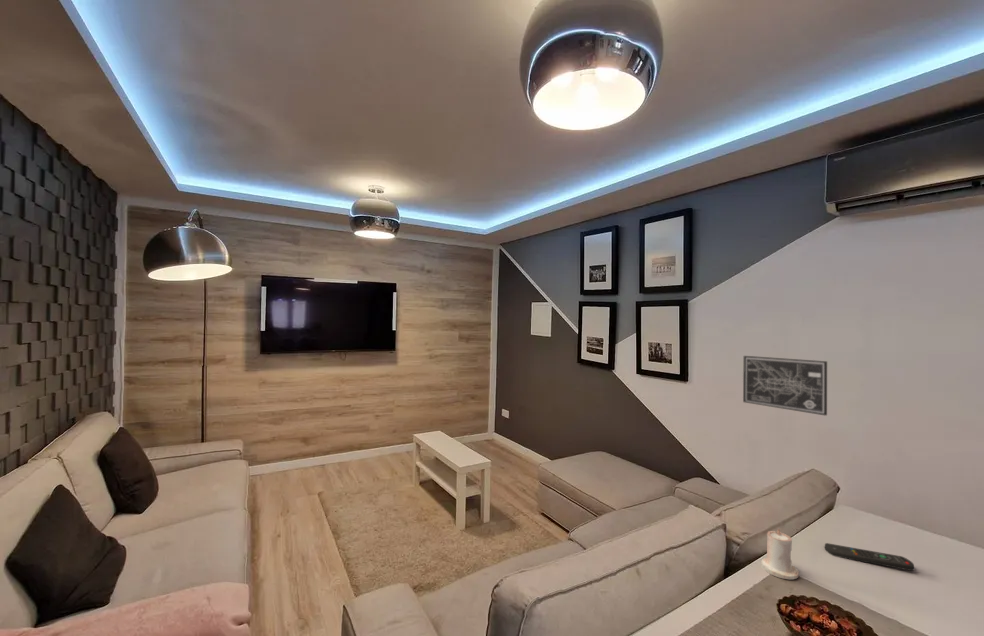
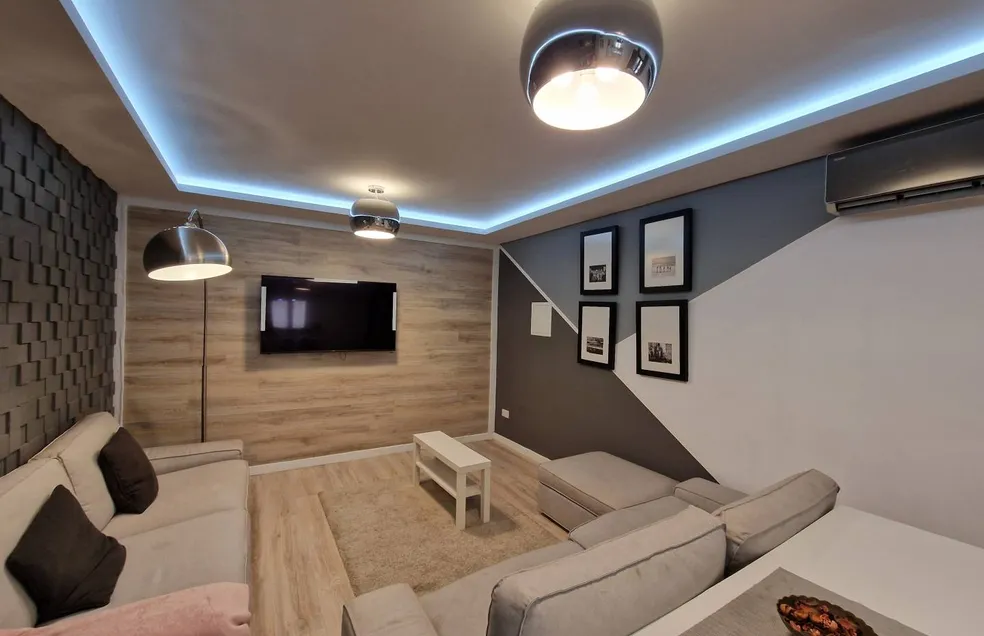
- wall art [742,355,828,417]
- candle [760,528,799,580]
- remote control [824,542,915,572]
